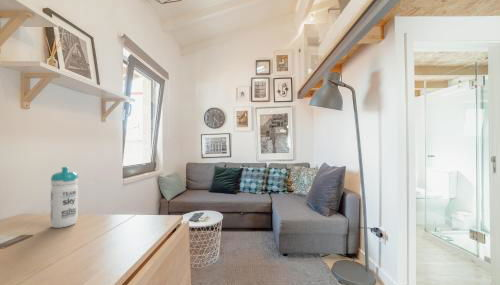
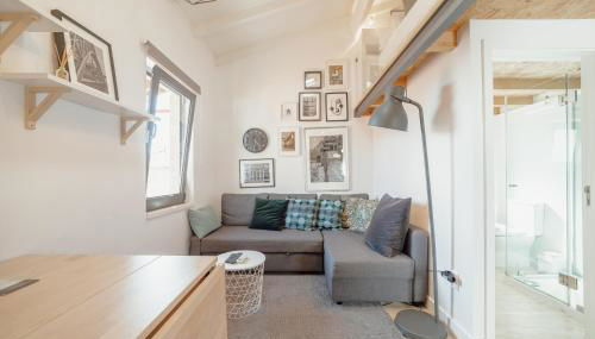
- water bottle [50,166,79,229]
